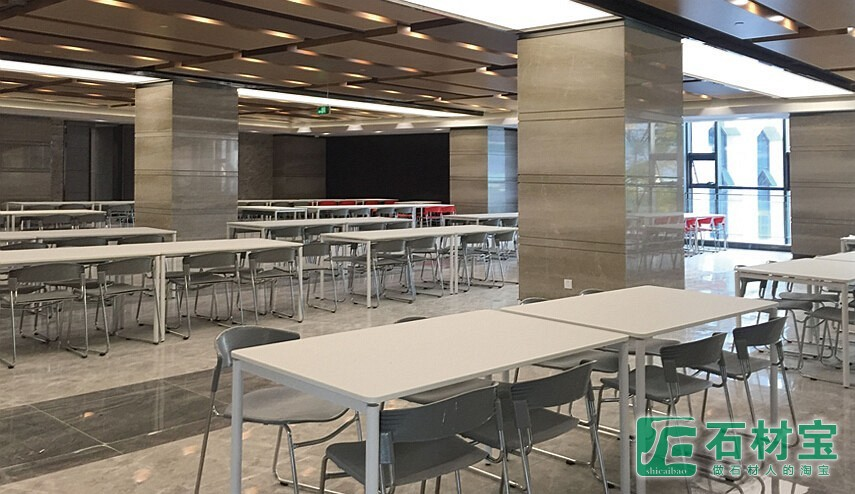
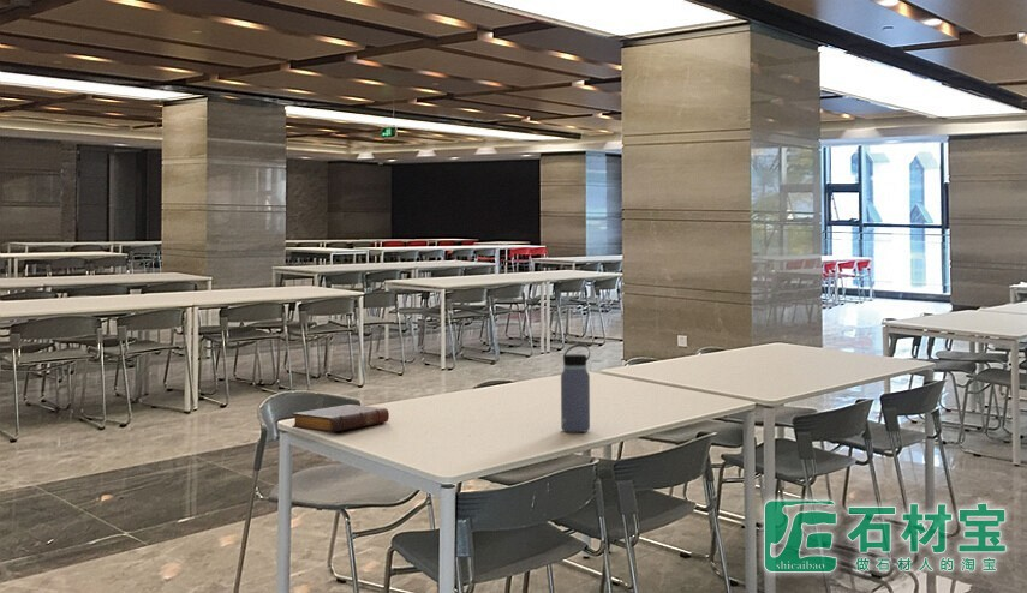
+ book [291,403,390,433]
+ water bottle [560,343,591,433]
